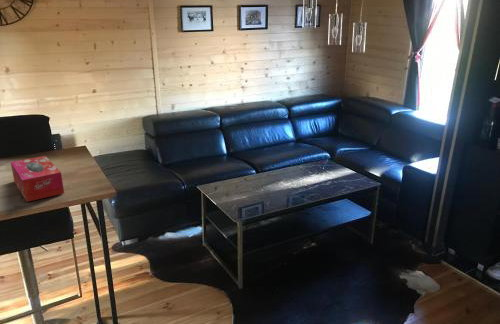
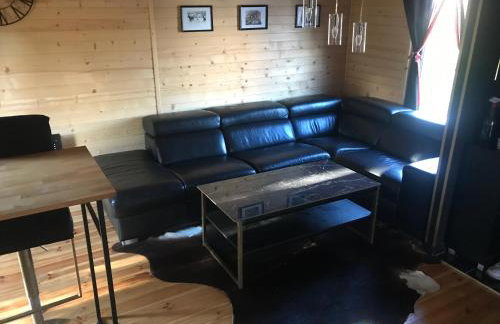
- tissue box [10,155,65,203]
